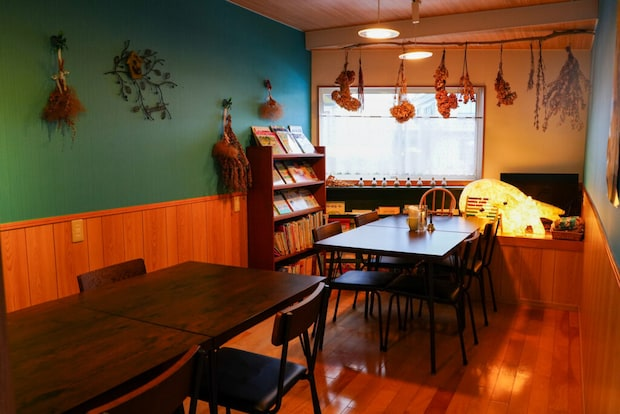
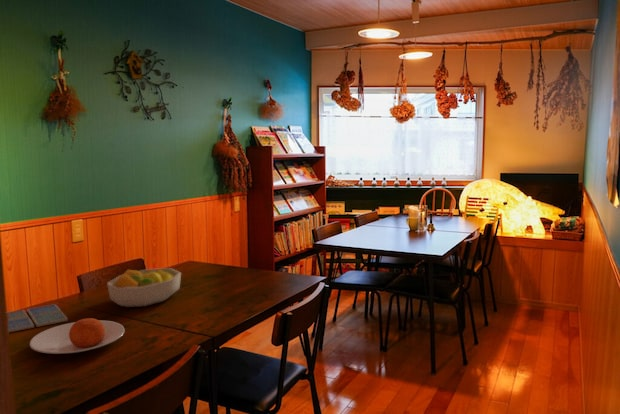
+ plate [29,317,126,355]
+ drink coaster [6,303,69,333]
+ fruit bowl [106,267,182,308]
